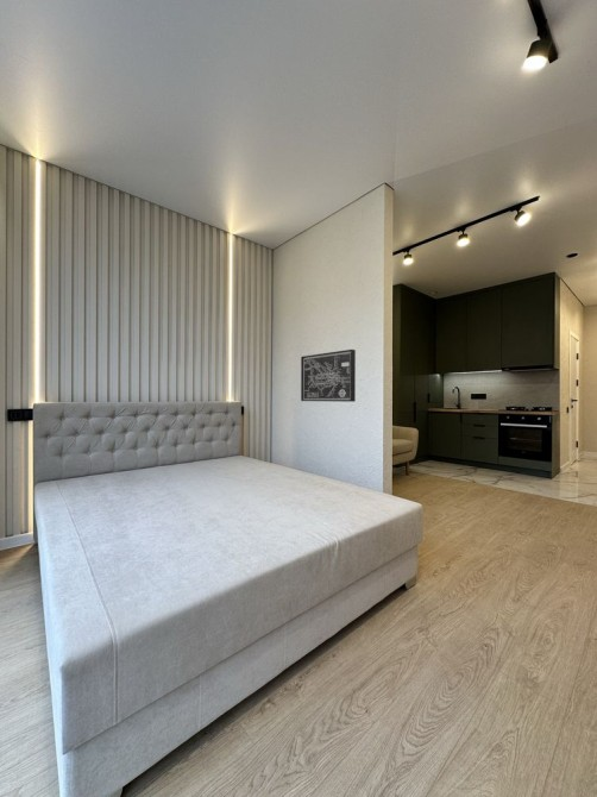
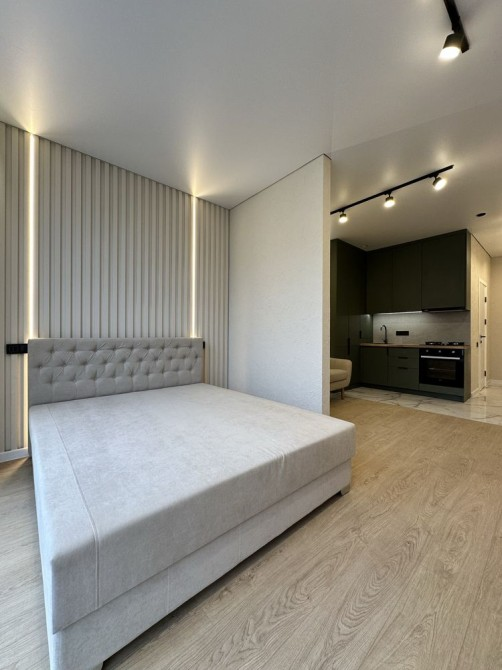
- wall art [300,349,357,403]
